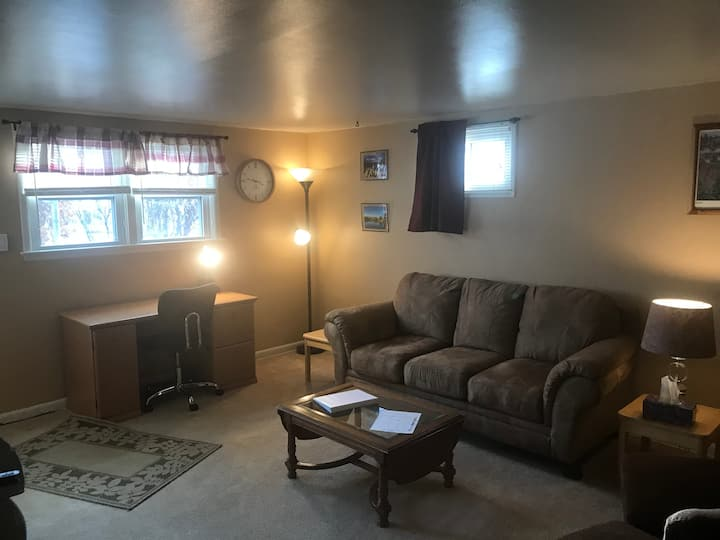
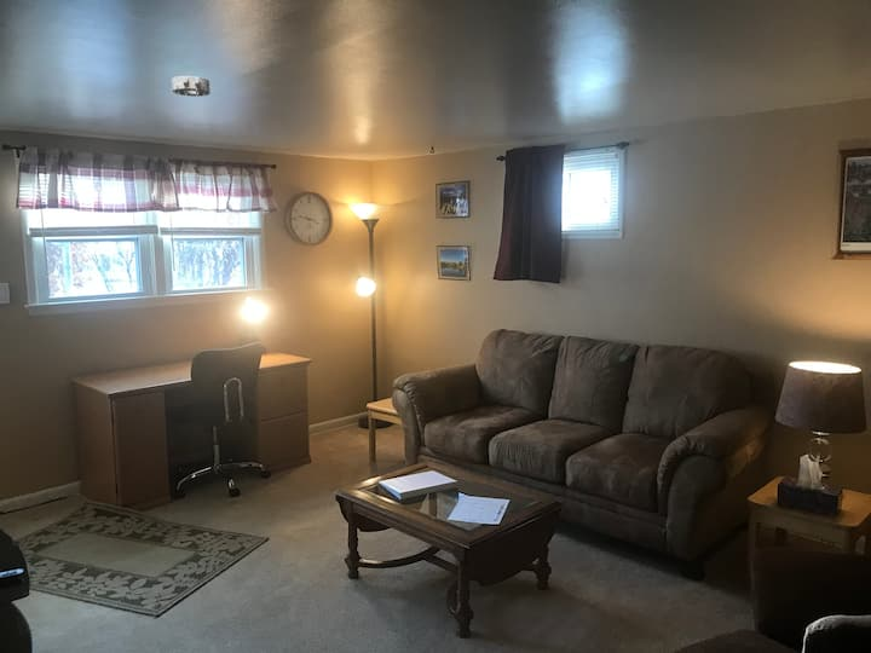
+ smoke detector [171,75,210,98]
